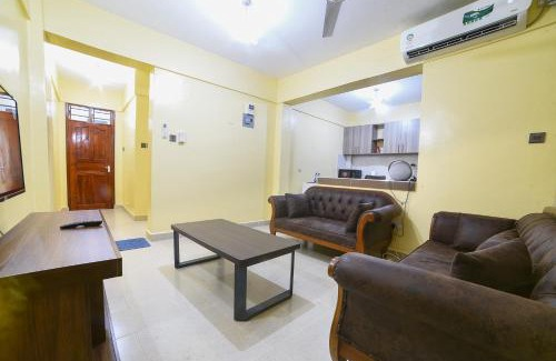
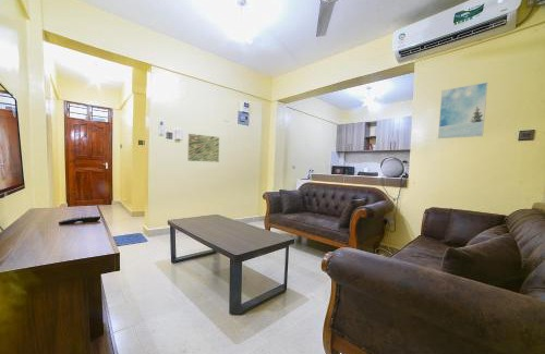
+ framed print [437,82,488,139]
+ wall art [186,133,220,163]
